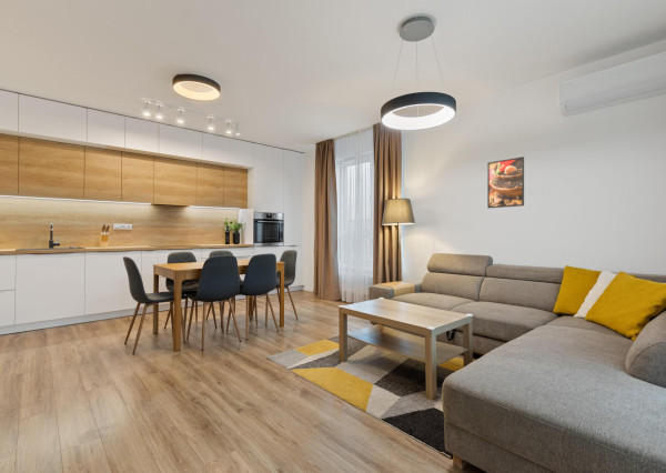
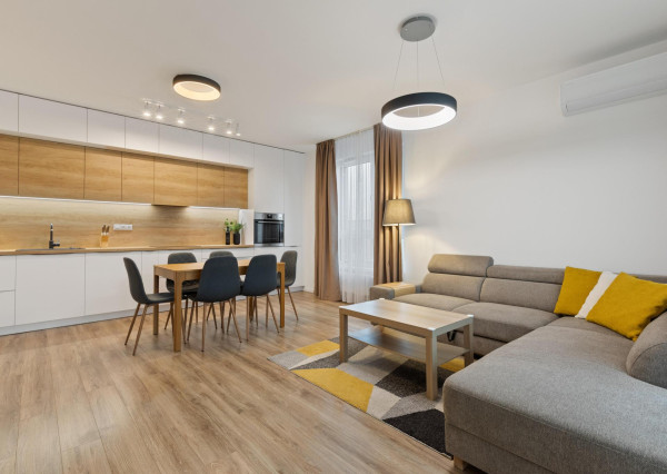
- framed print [486,155,525,209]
